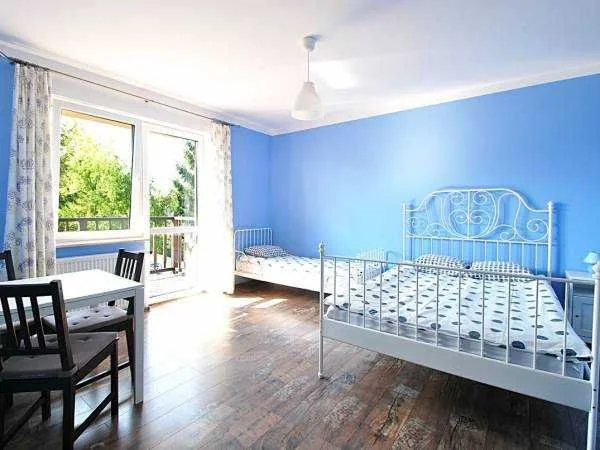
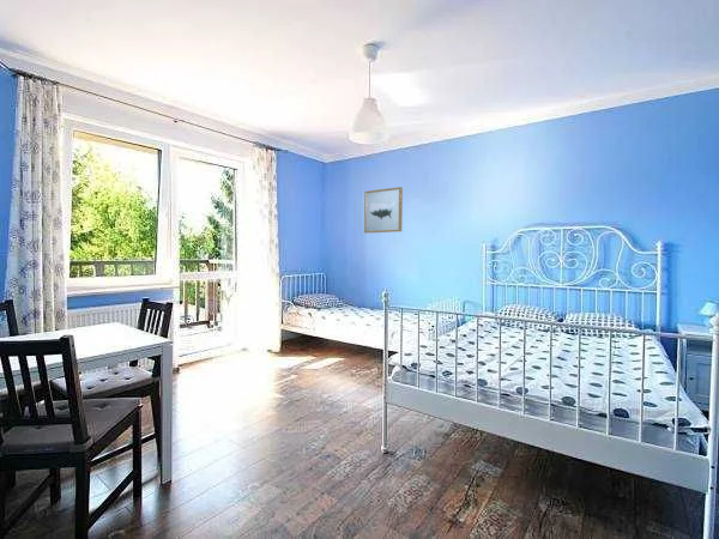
+ wall art [363,186,404,235]
